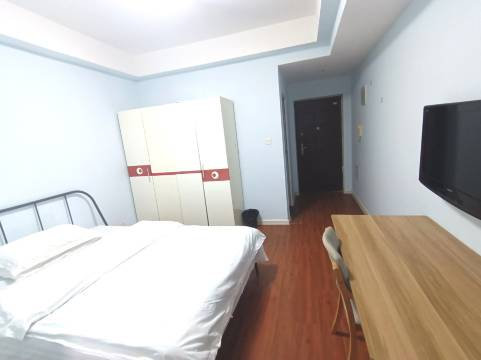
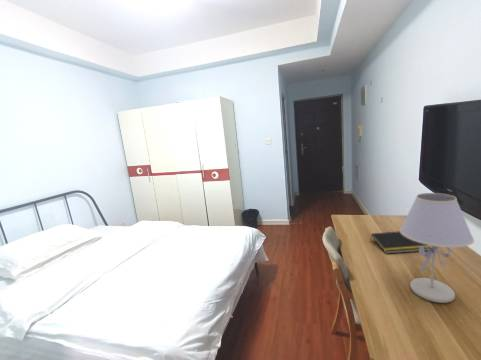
+ notepad [369,230,432,255]
+ table lamp [399,192,475,304]
